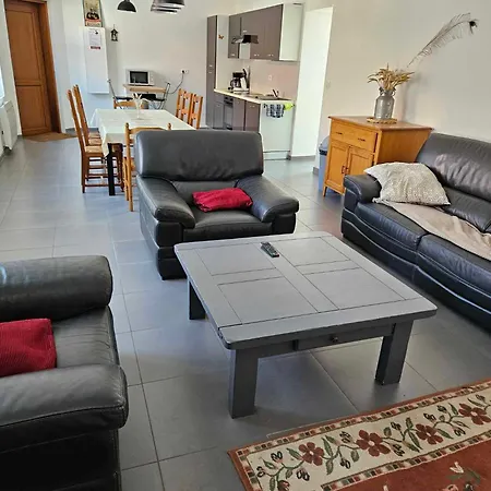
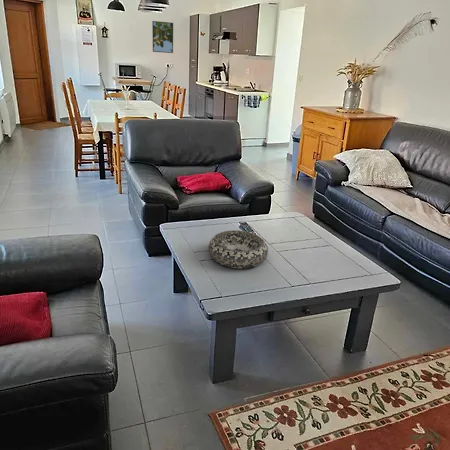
+ decorative bowl [208,229,269,269]
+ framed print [151,20,174,54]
